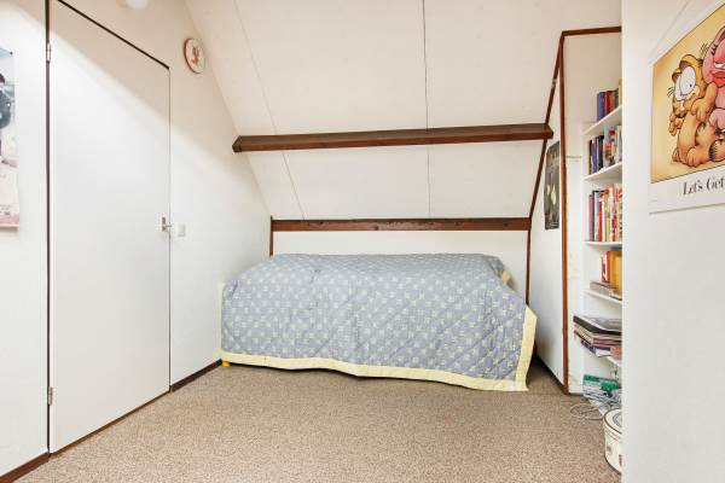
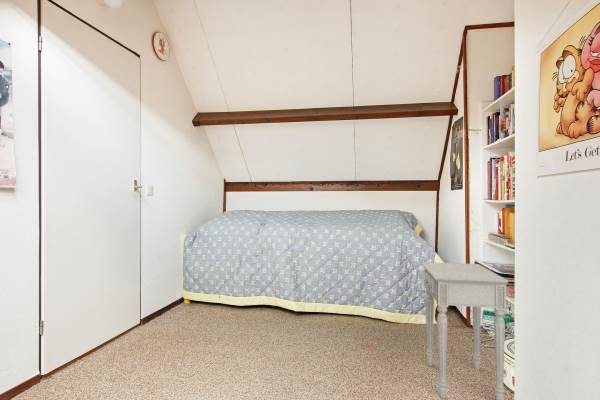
+ nightstand [420,261,509,400]
